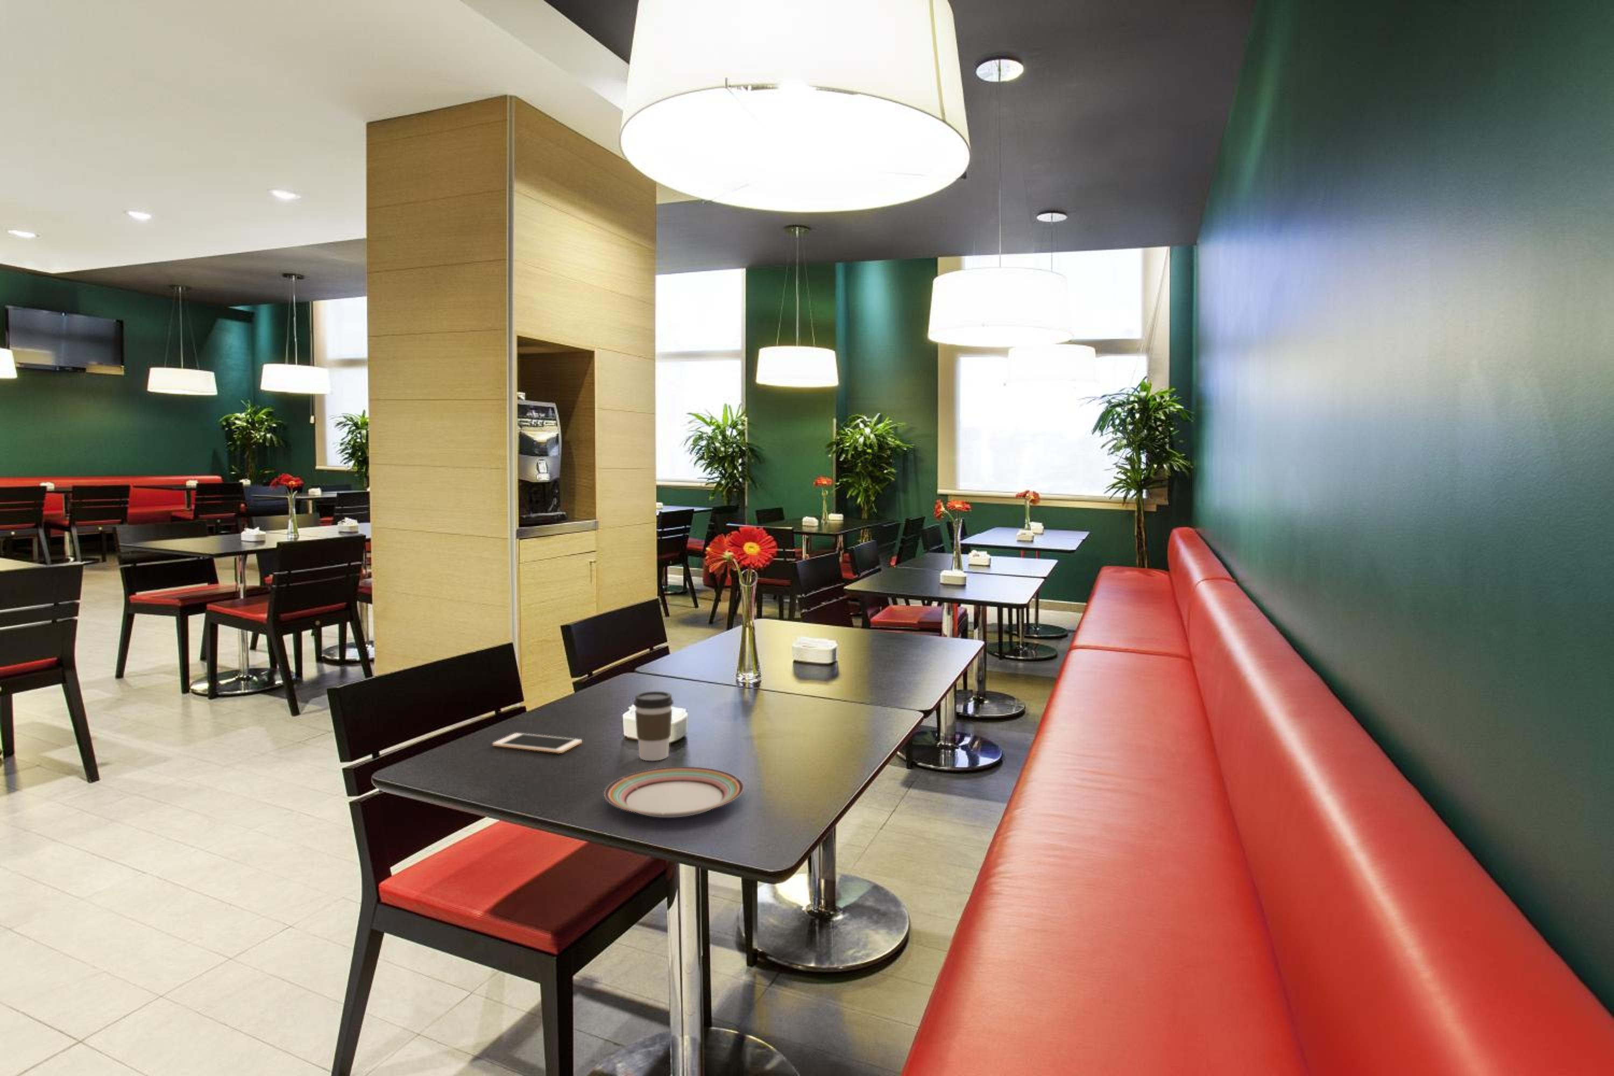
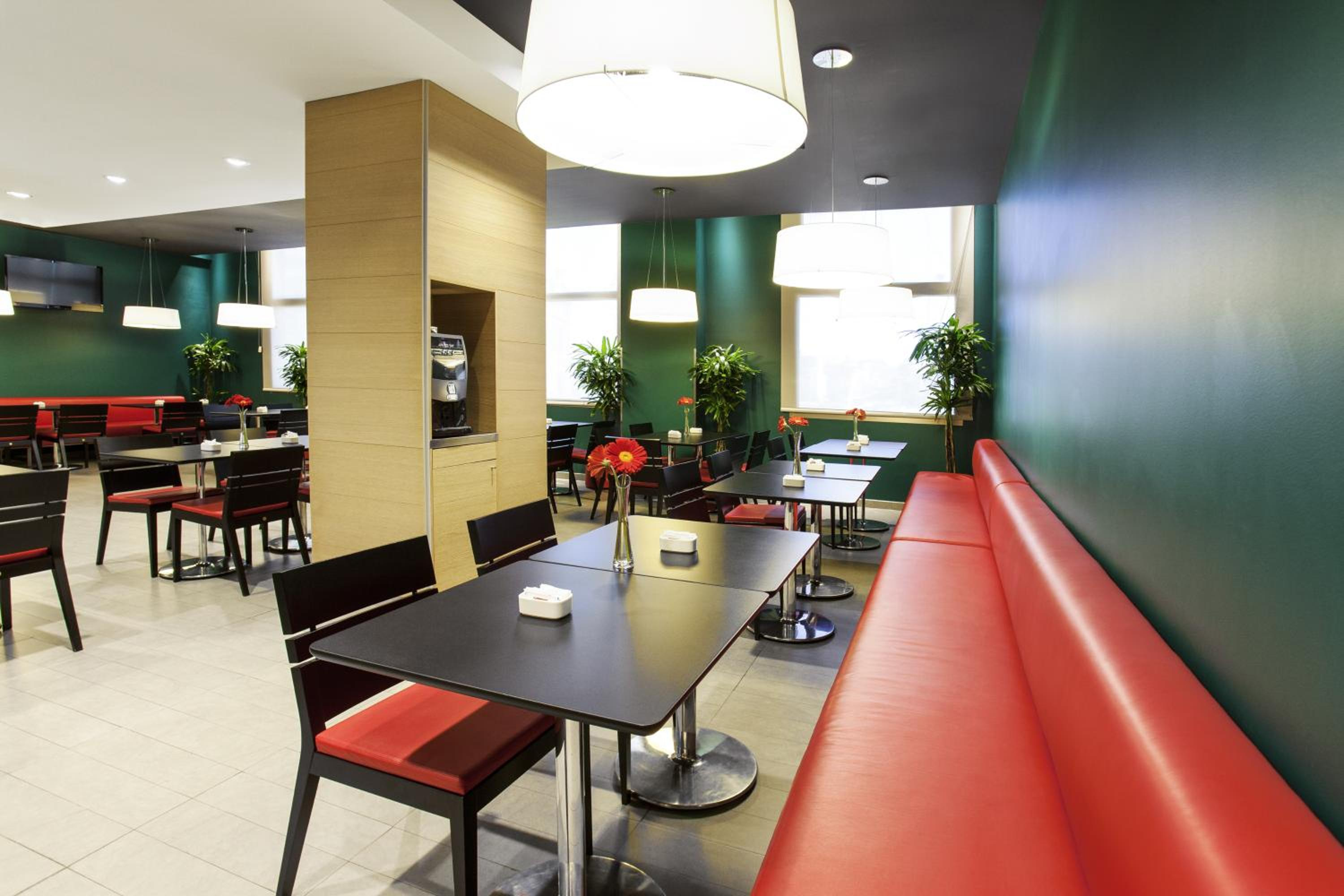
- cell phone [492,733,582,754]
- plate [604,766,745,818]
- coffee cup [633,691,674,761]
